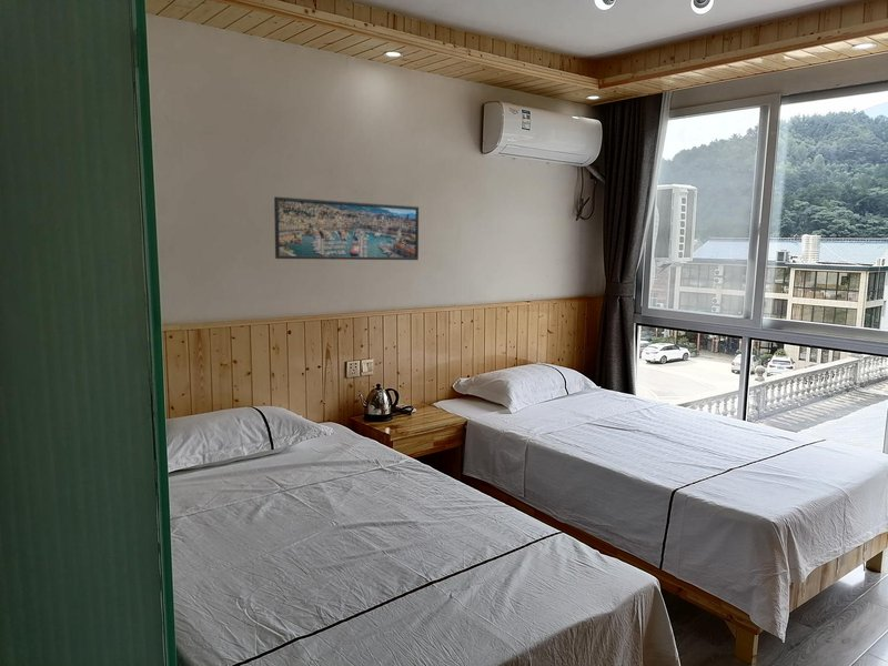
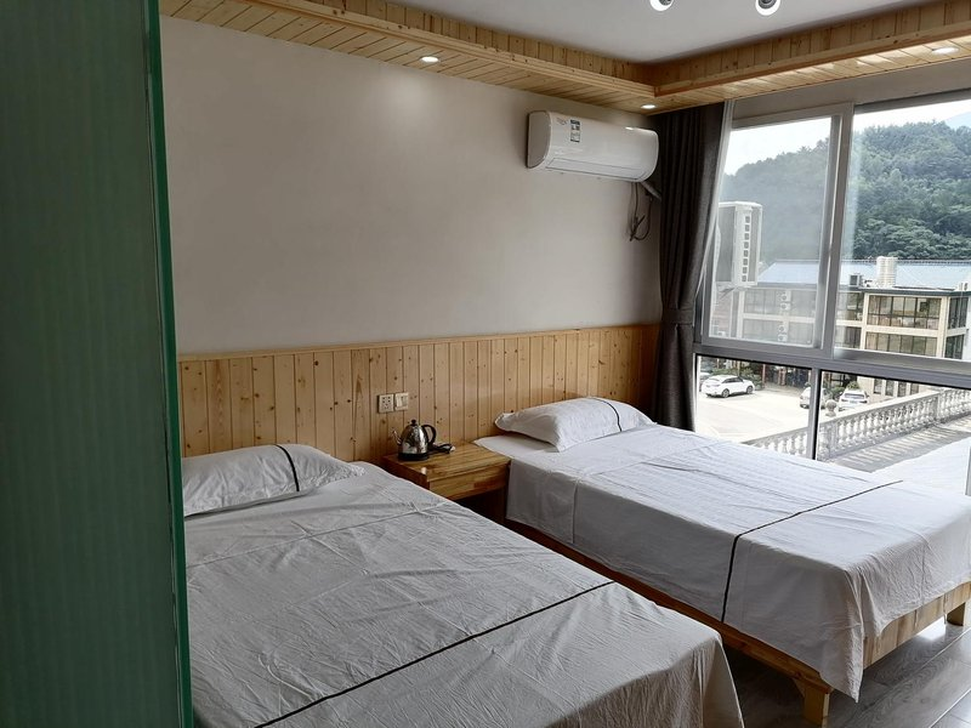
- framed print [273,195,420,261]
